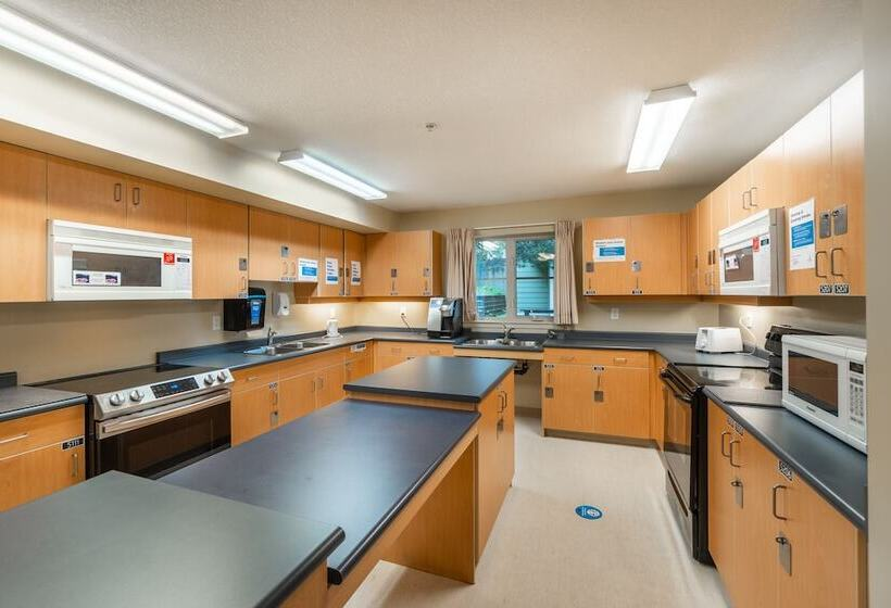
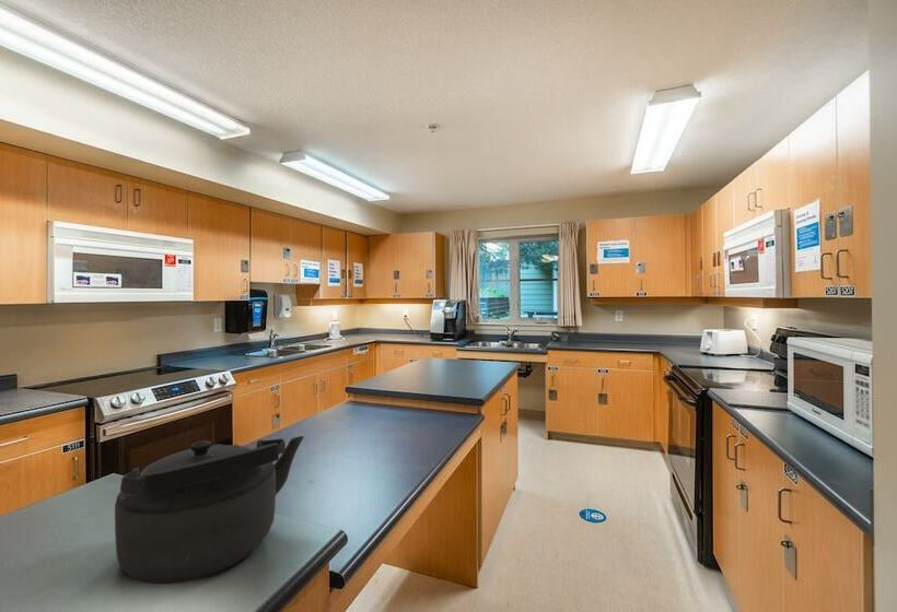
+ kettle [114,435,305,585]
